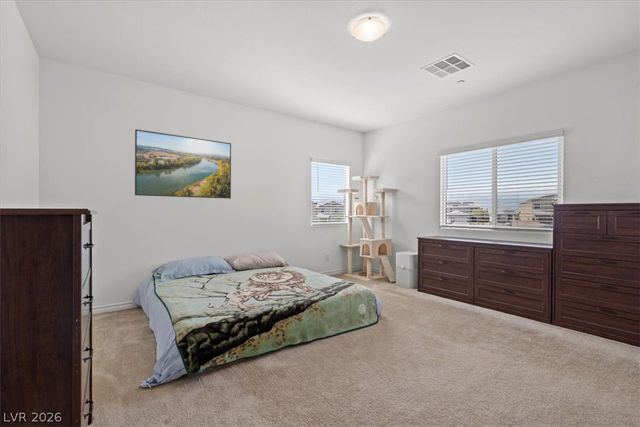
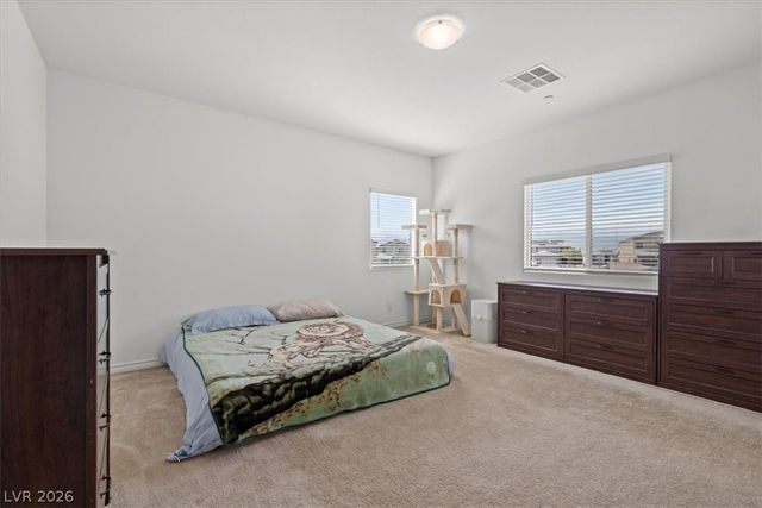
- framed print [134,128,232,200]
